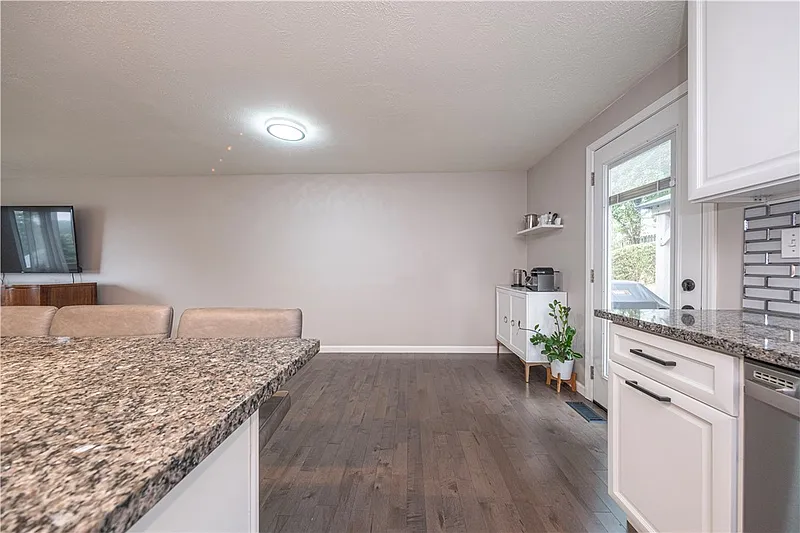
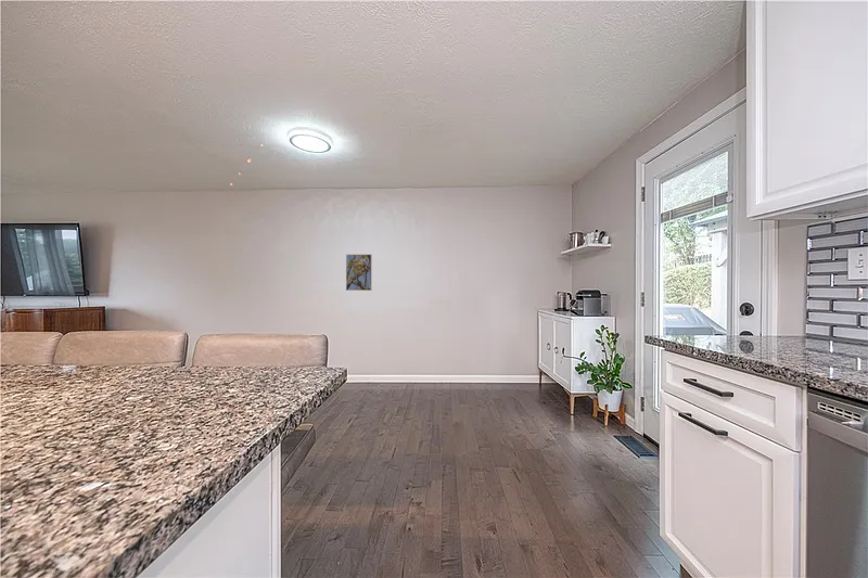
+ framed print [345,254,373,292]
